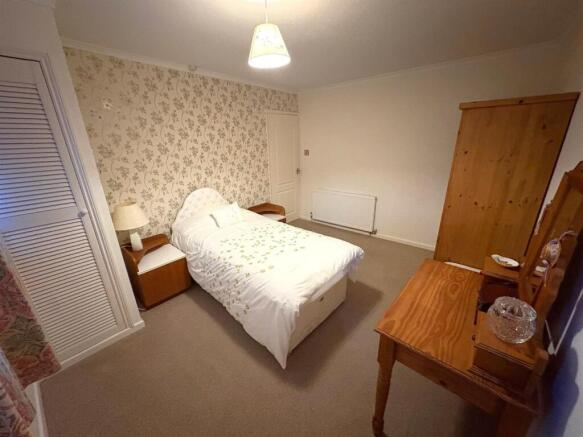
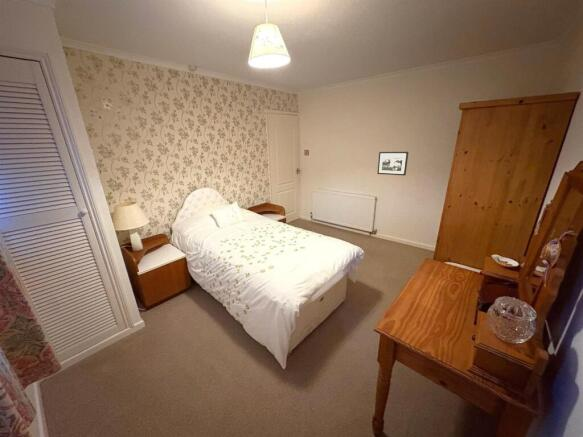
+ picture frame [376,151,409,176]
